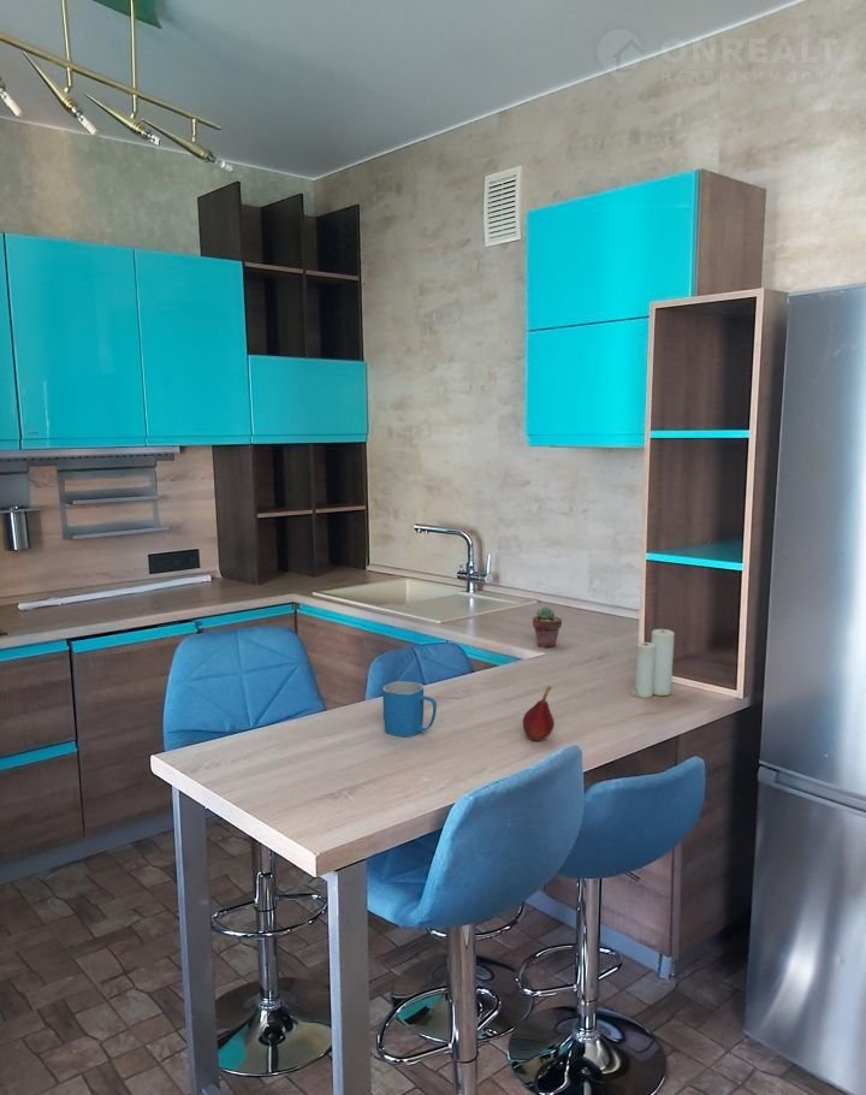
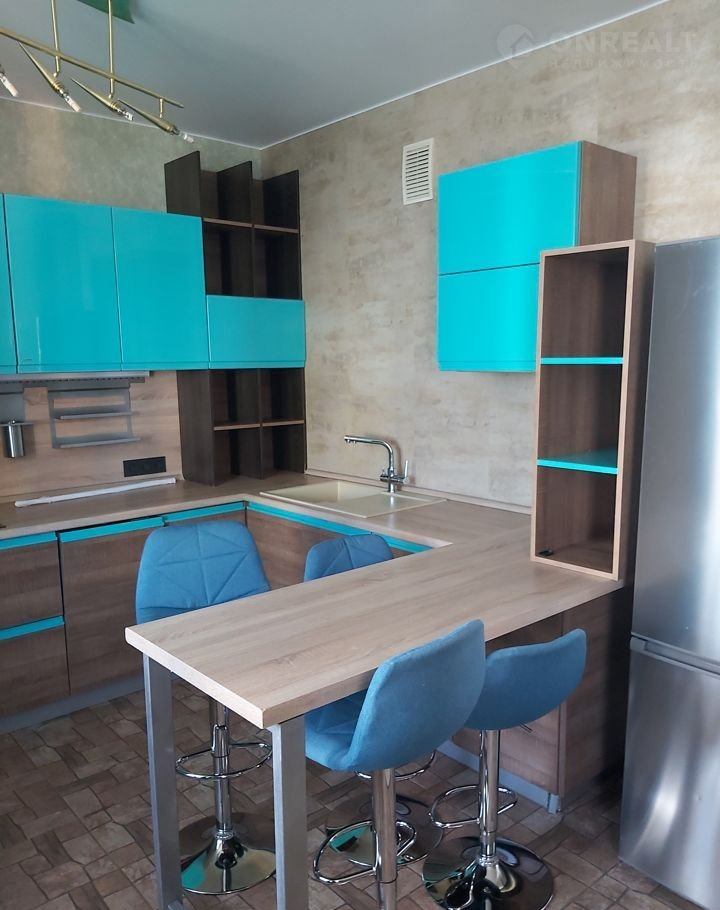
- fruit [522,685,556,742]
- mug [381,680,438,738]
- candle [629,623,676,699]
- potted succulent [532,605,563,649]
